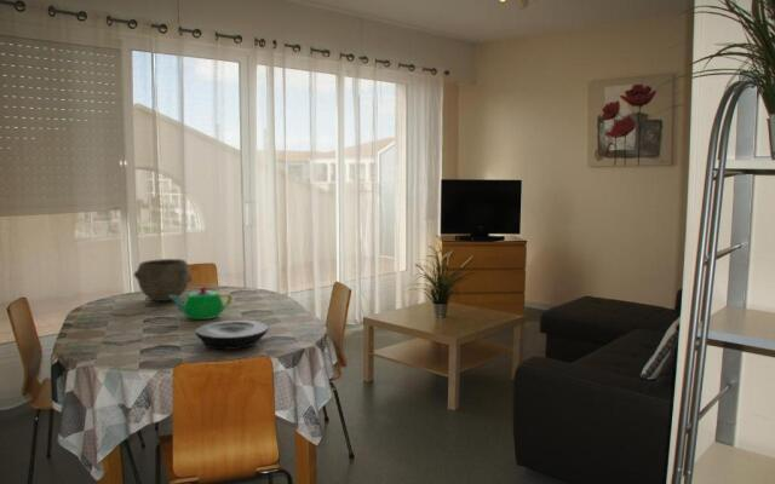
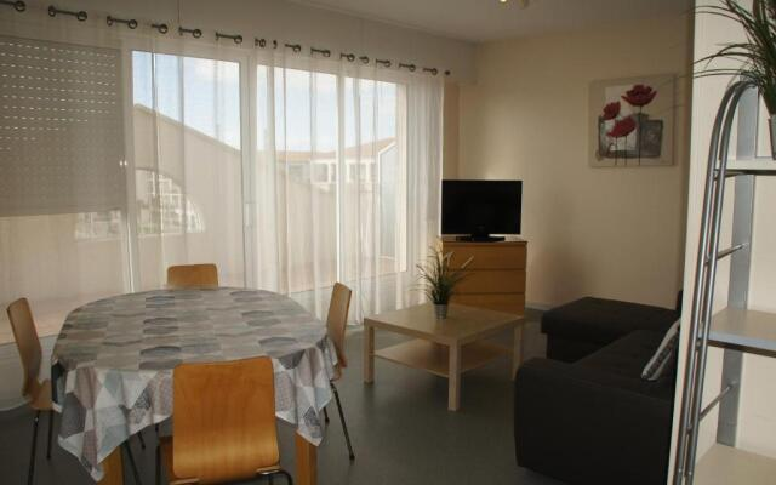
- plate [195,319,269,351]
- bowl [133,258,193,302]
- teapot [170,286,234,321]
